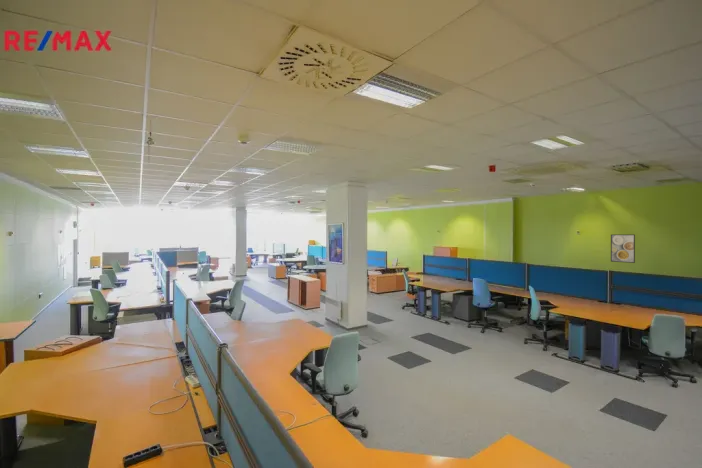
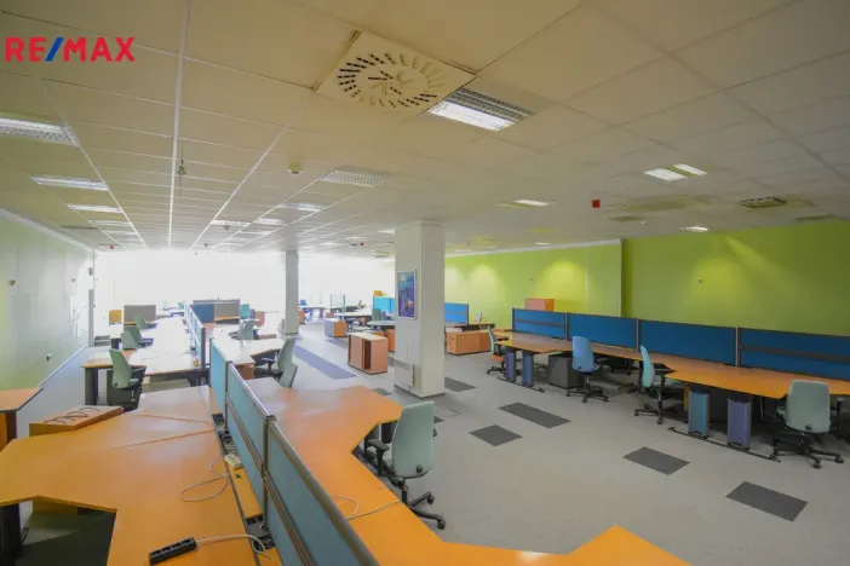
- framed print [610,234,636,264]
